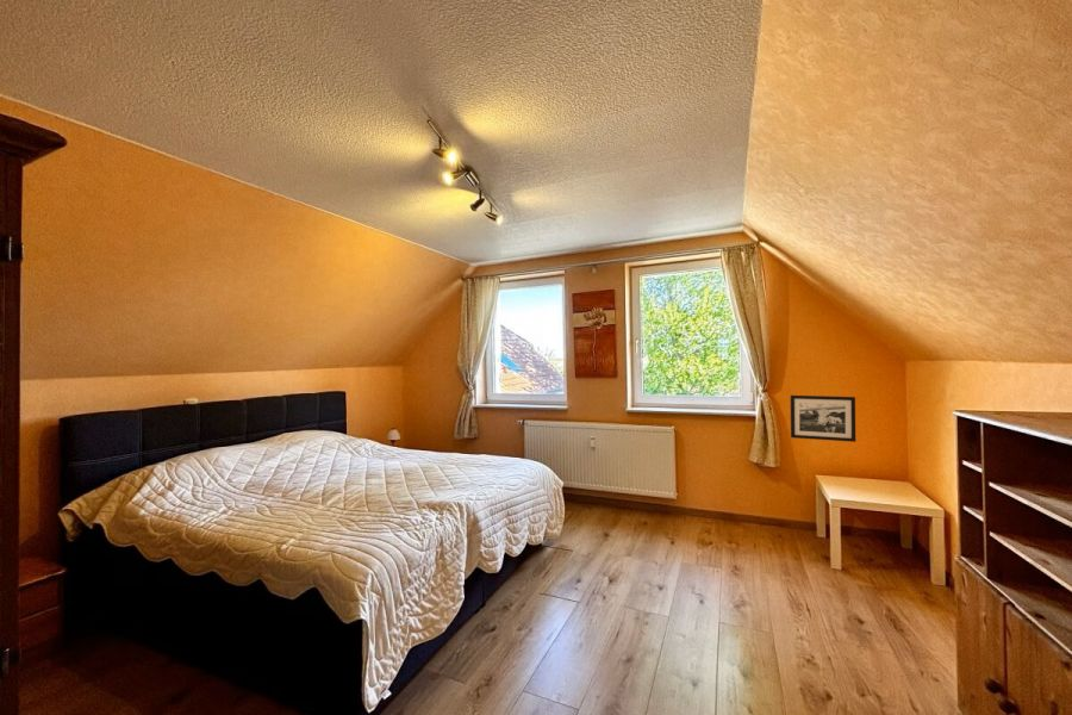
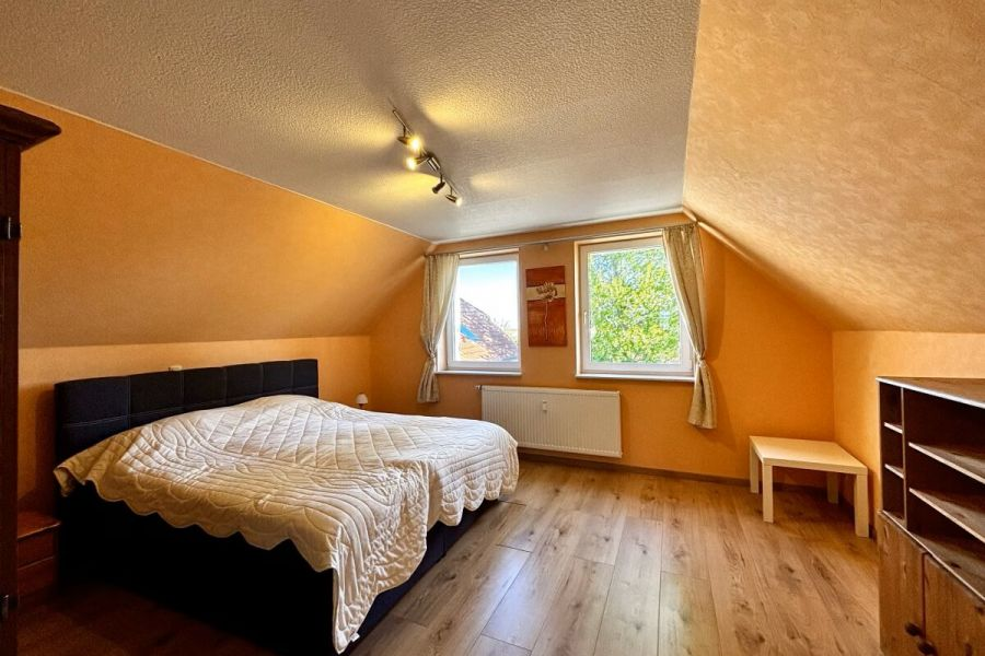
- picture frame [789,394,856,443]
